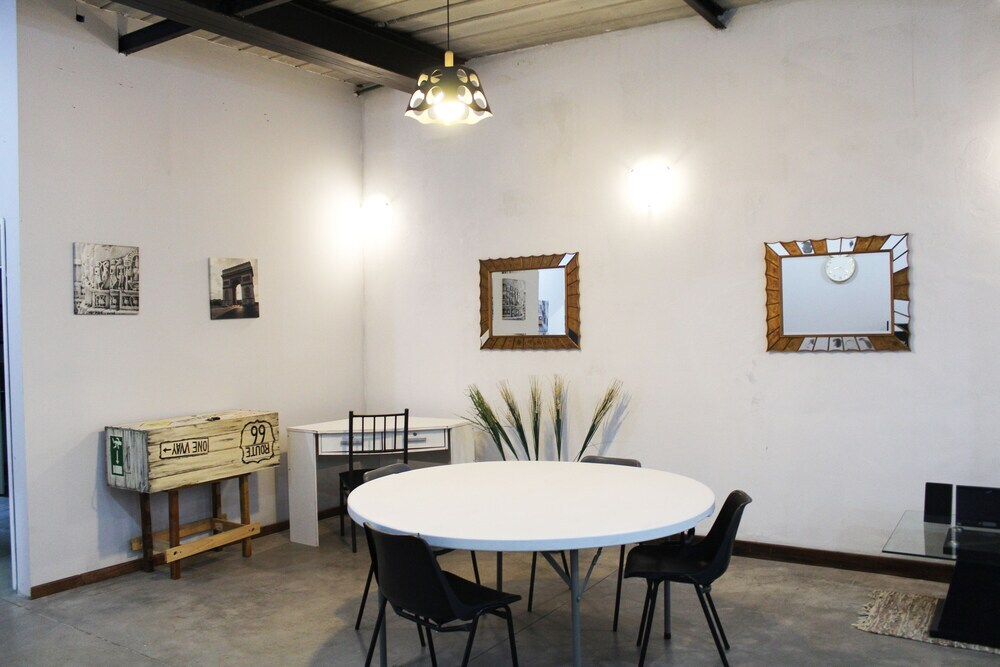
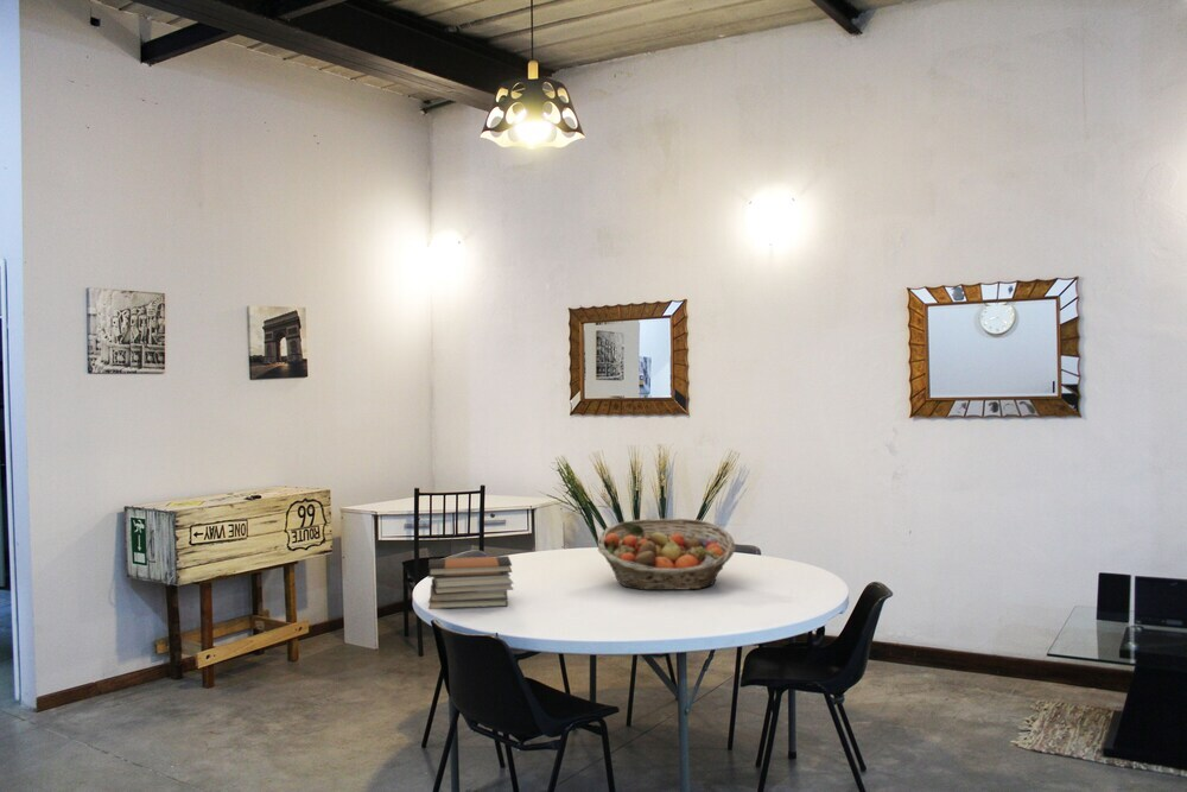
+ book stack [427,555,515,610]
+ fruit basket [597,518,736,591]
